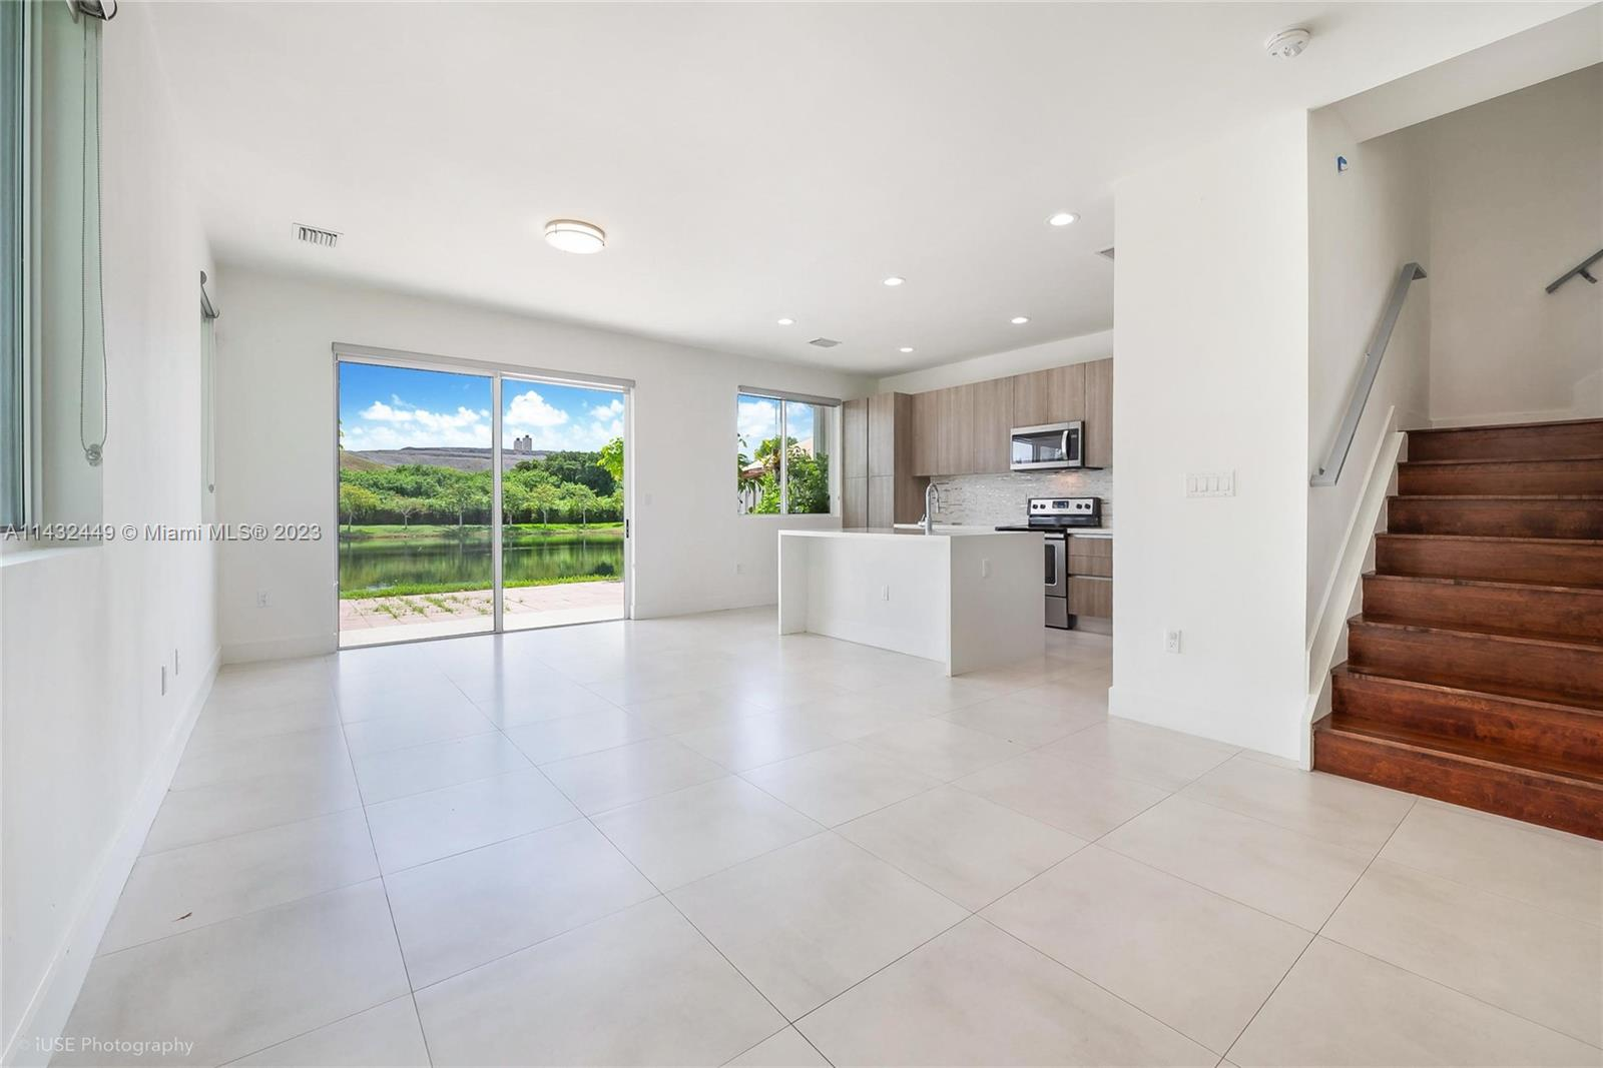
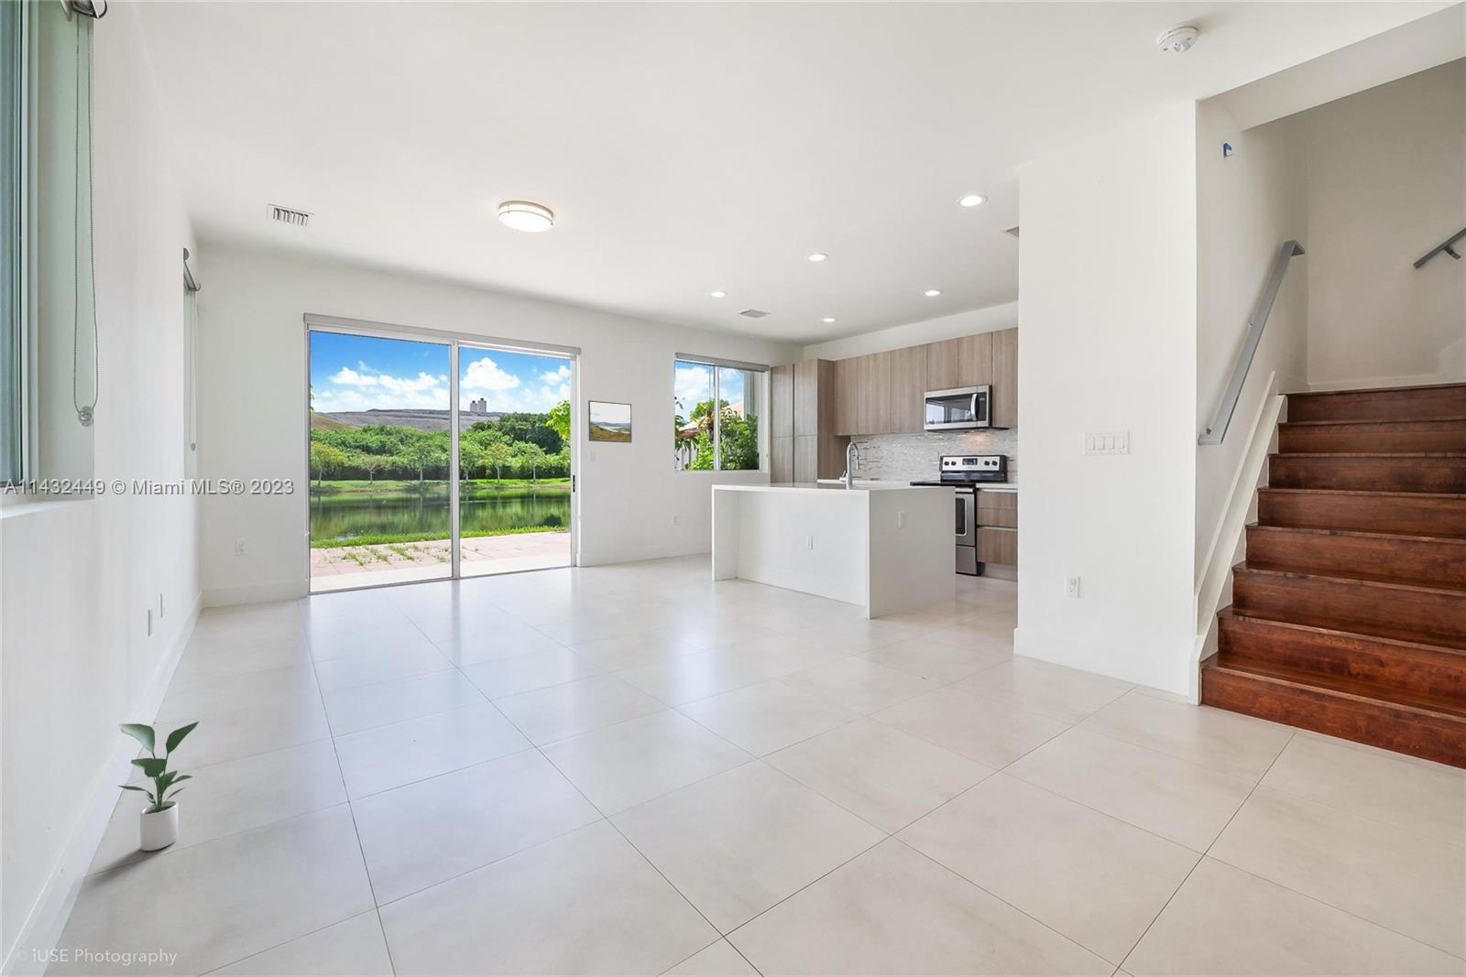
+ potted plant [117,721,200,852]
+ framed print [587,399,633,444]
